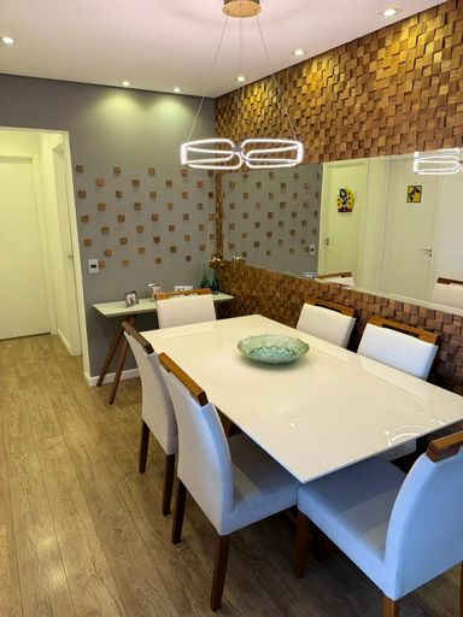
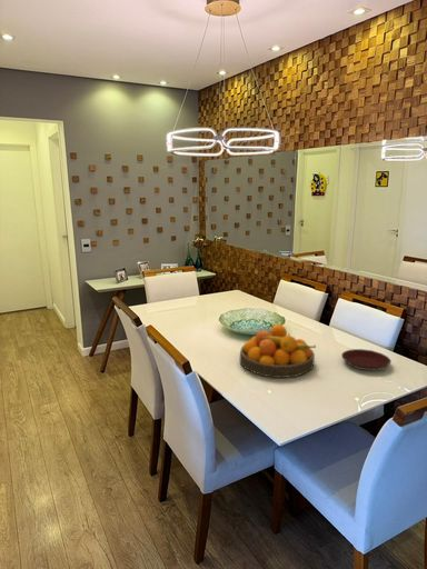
+ fruit bowl [239,323,317,379]
+ plate [340,348,391,372]
